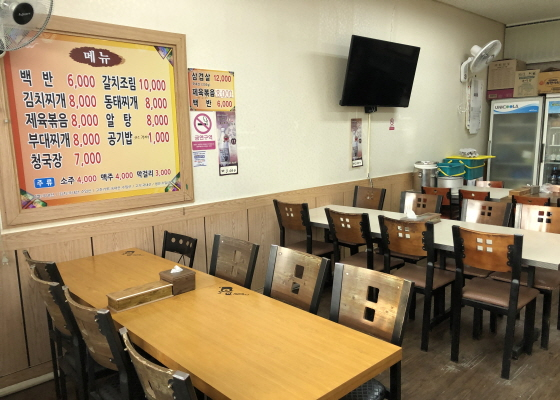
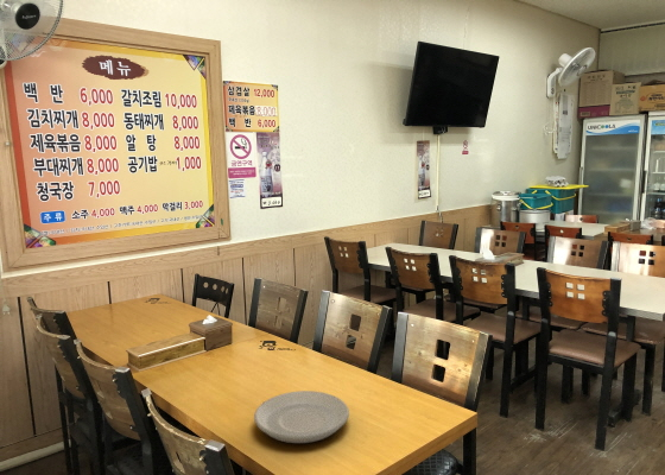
+ plate [253,390,350,444]
